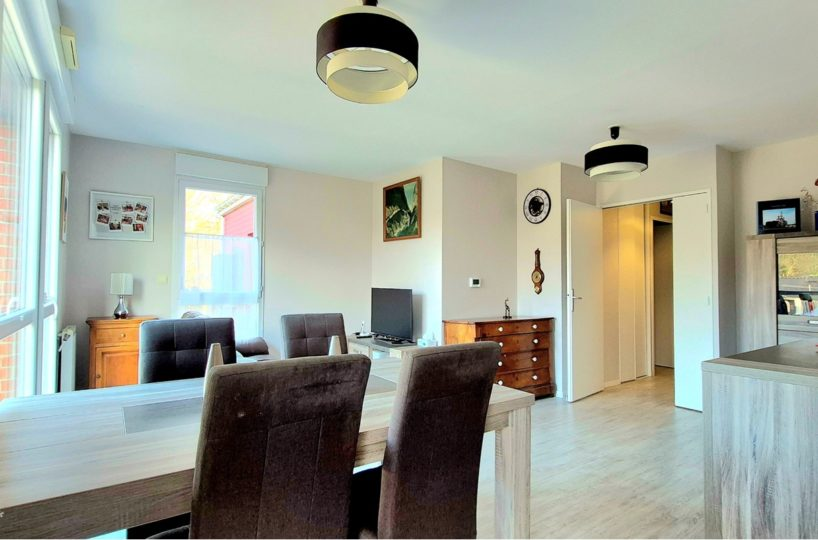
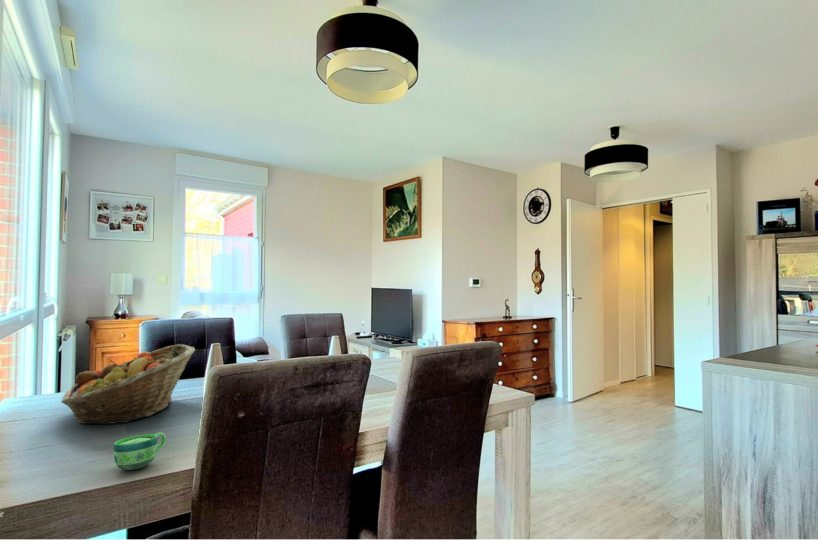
+ cup [113,432,167,471]
+ fruit basket [60,343,196,426]
